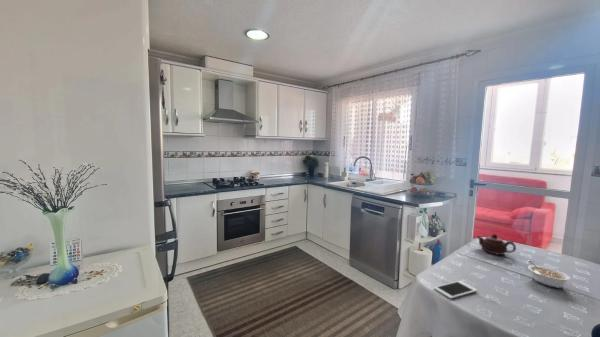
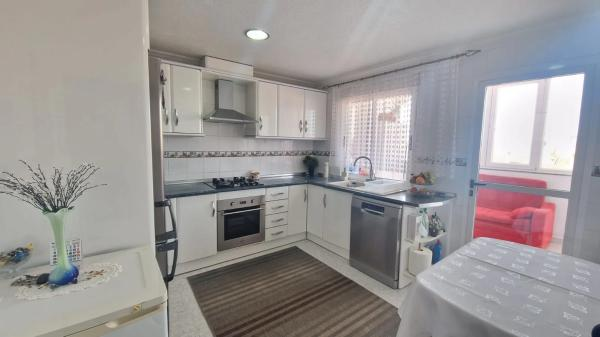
- cell phone [433,280,478,300]
- legume [527,260,572,289]
- teapot [476,233,517,256]
